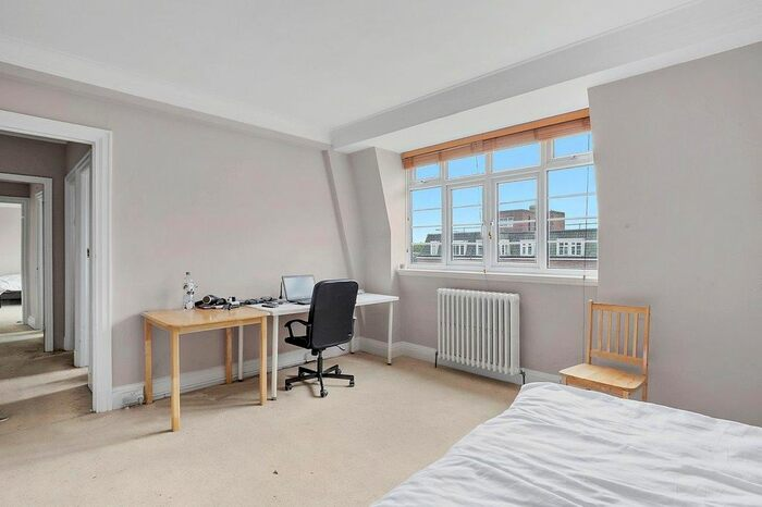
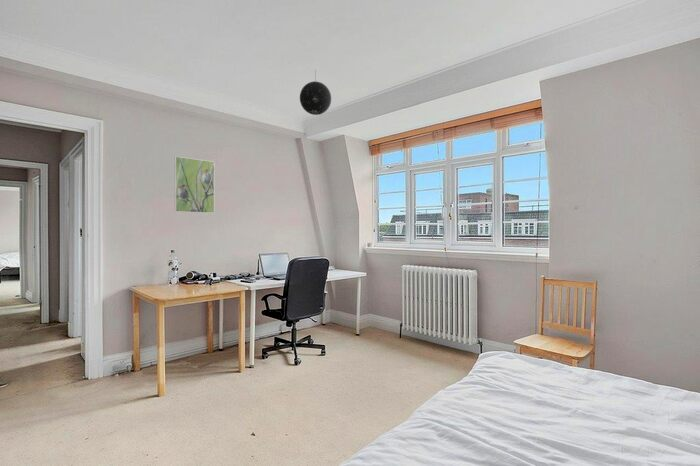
+ pendant light [299,69,332,116]
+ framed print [174,155,215,214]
